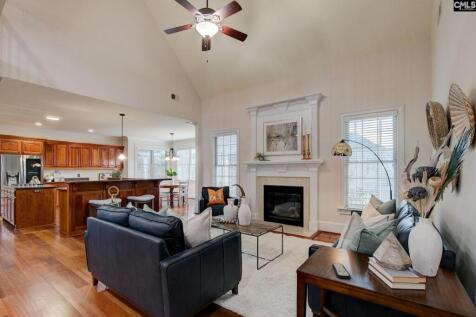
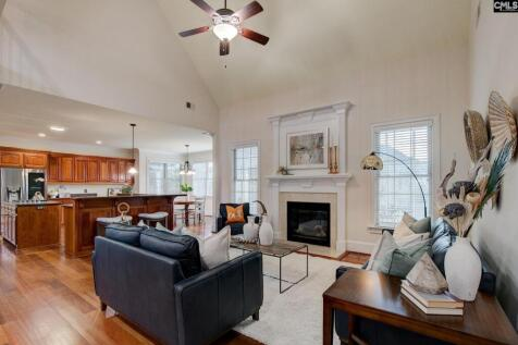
- remote control [331,262,352,280]
